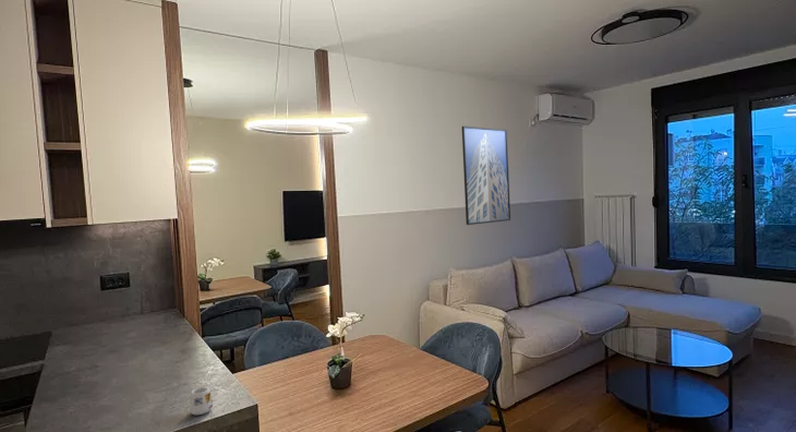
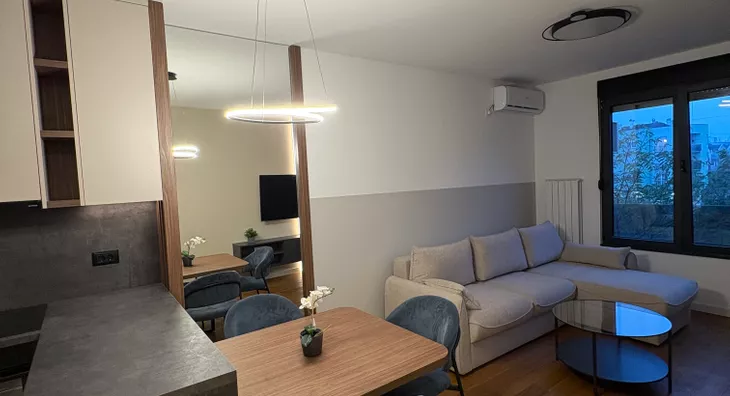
- mug [181,386,214,416]
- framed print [461,125,511,226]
